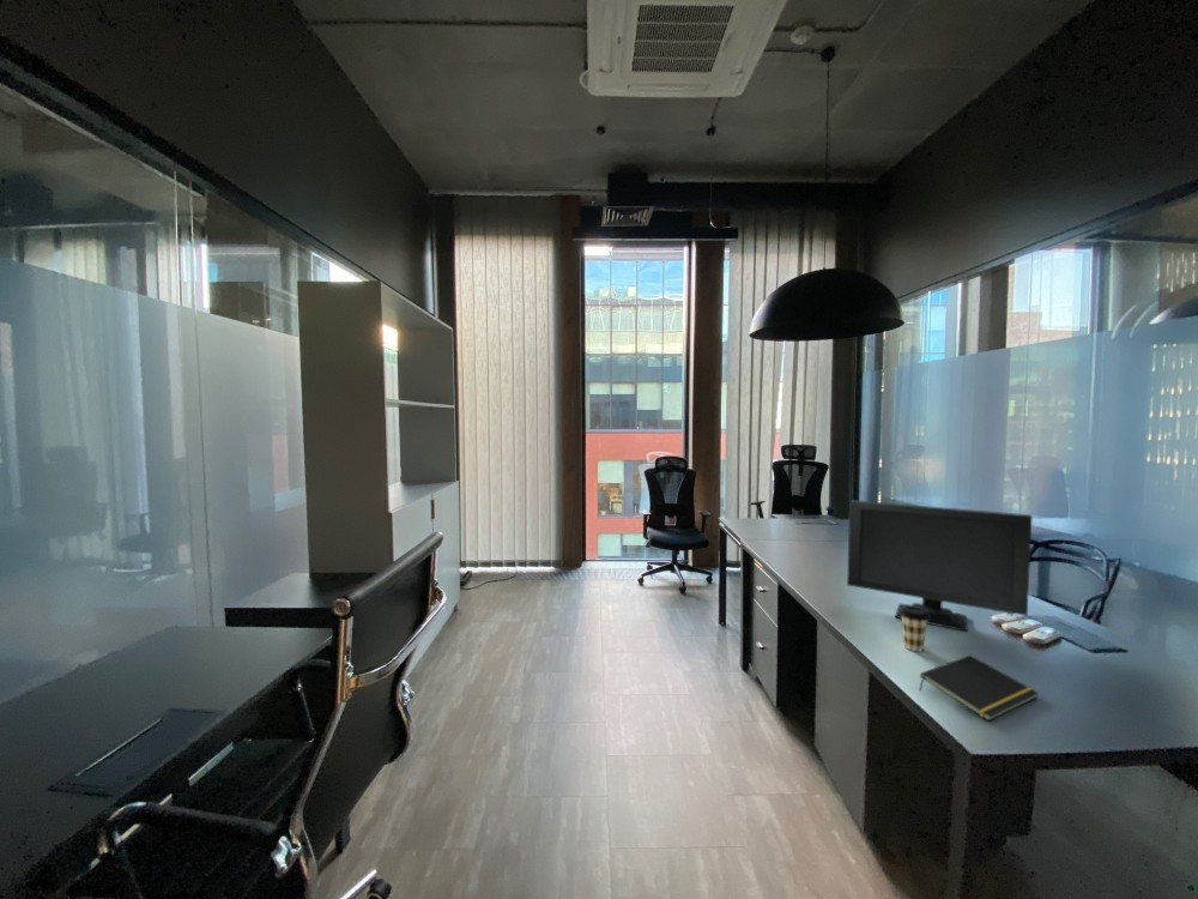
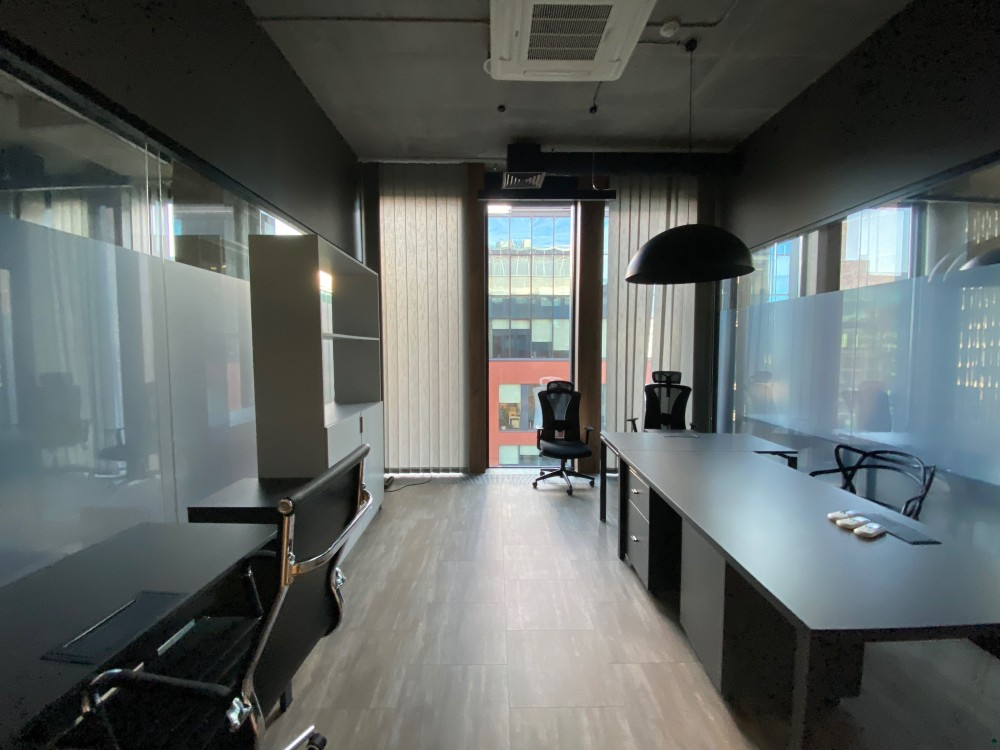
- computer monitor [846,499,1033,633]
- notepad [918,653,1040,723]
- coffee cup [900,607,930,652]
